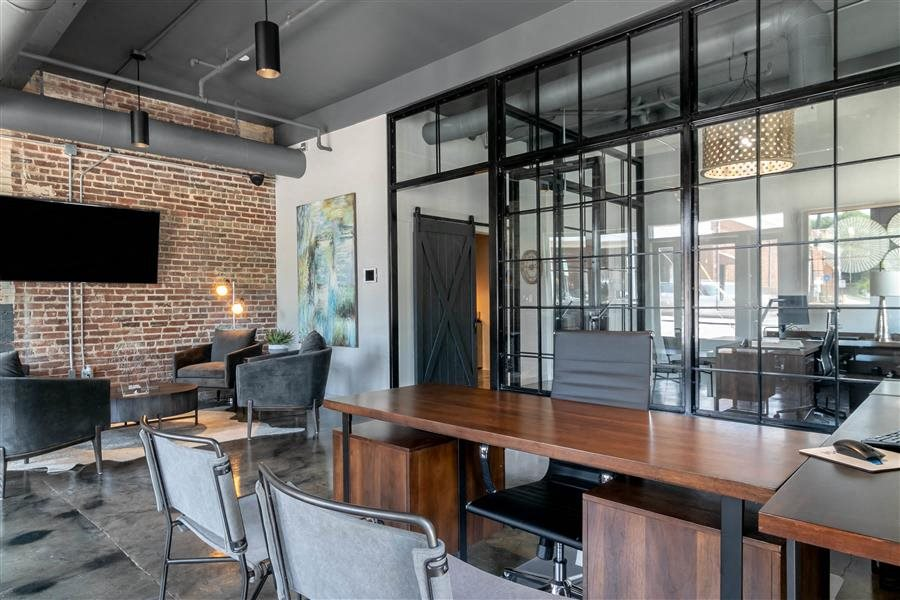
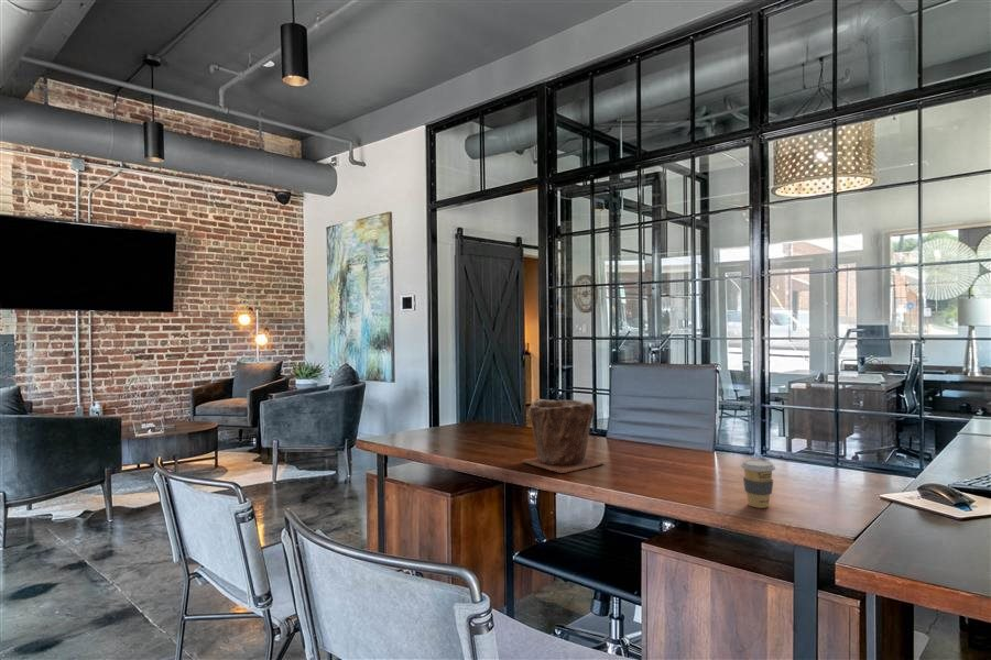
+ coffee cup [740,459,776,509]
+ plant pot [521,397,606,474]
